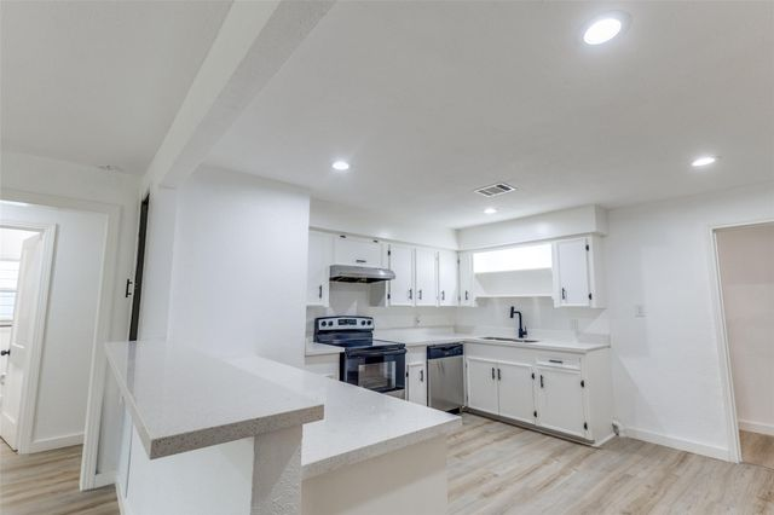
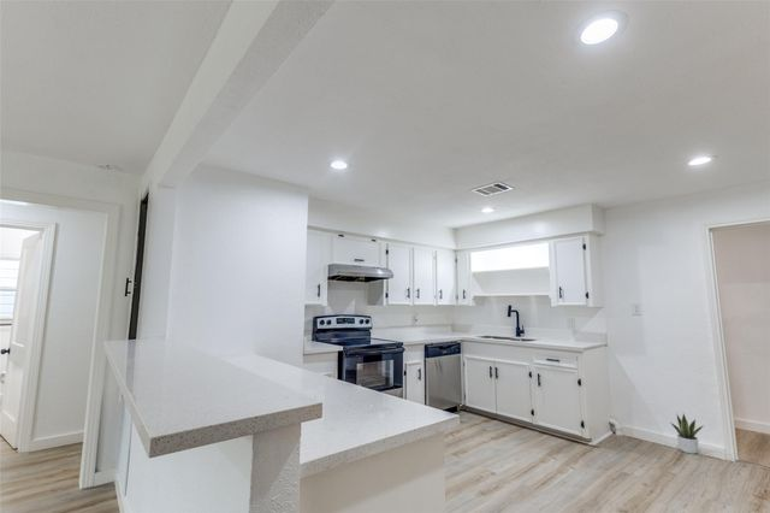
+ potted plant [669,412,704,455]
